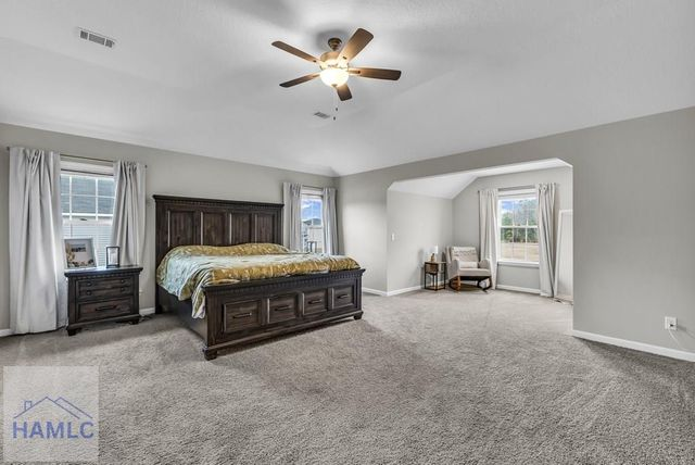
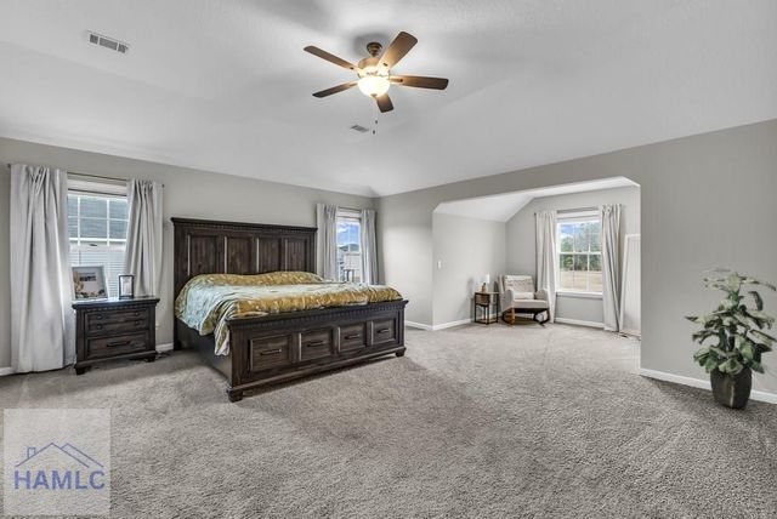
+ indoor plant [682,267,777,409]
